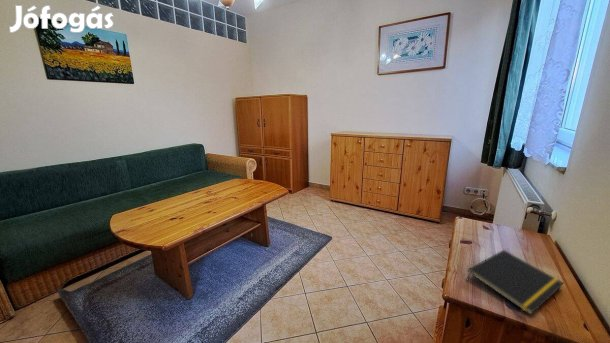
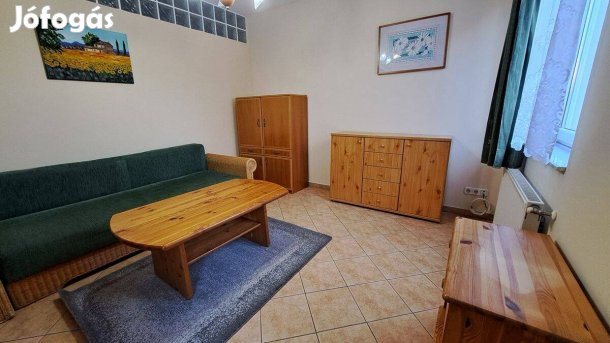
- notepad [466,249,565,316]
